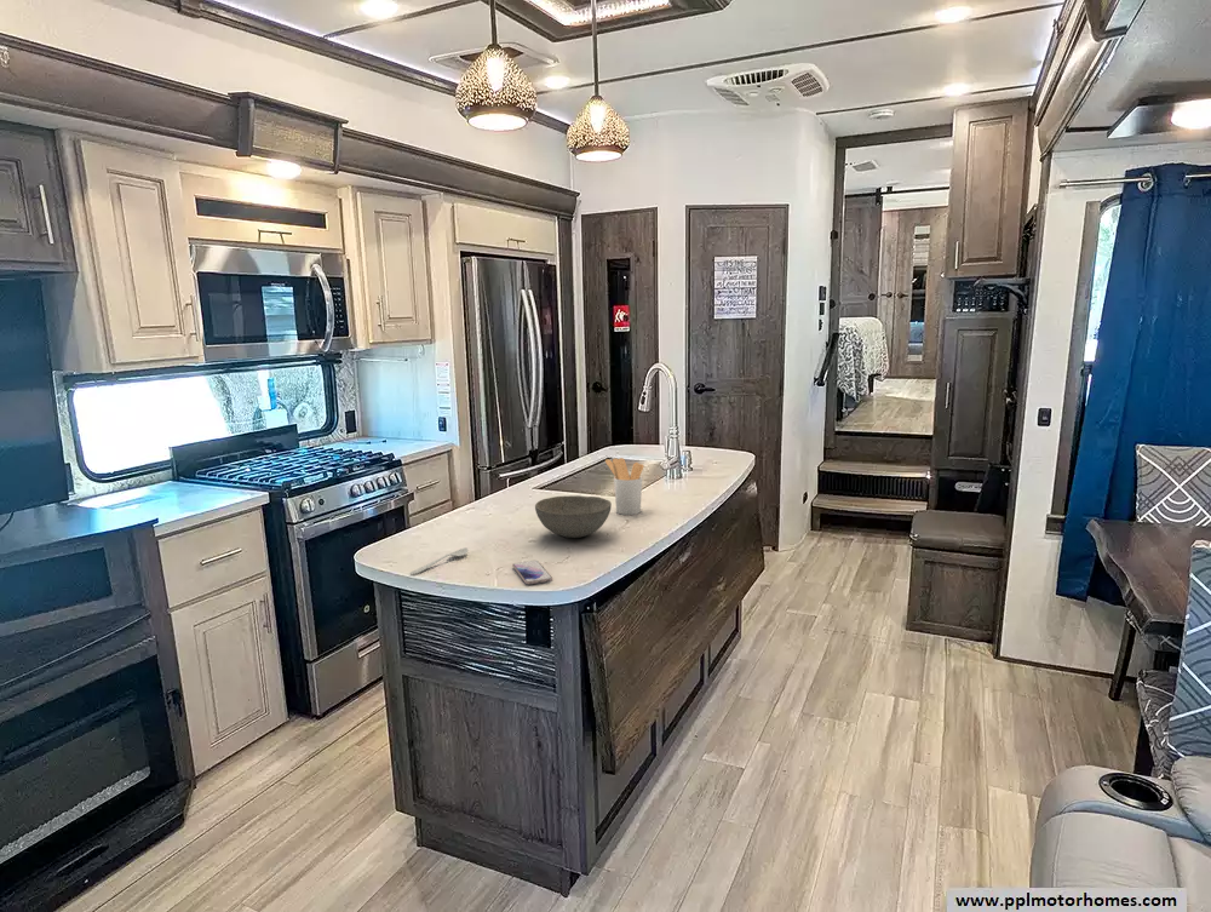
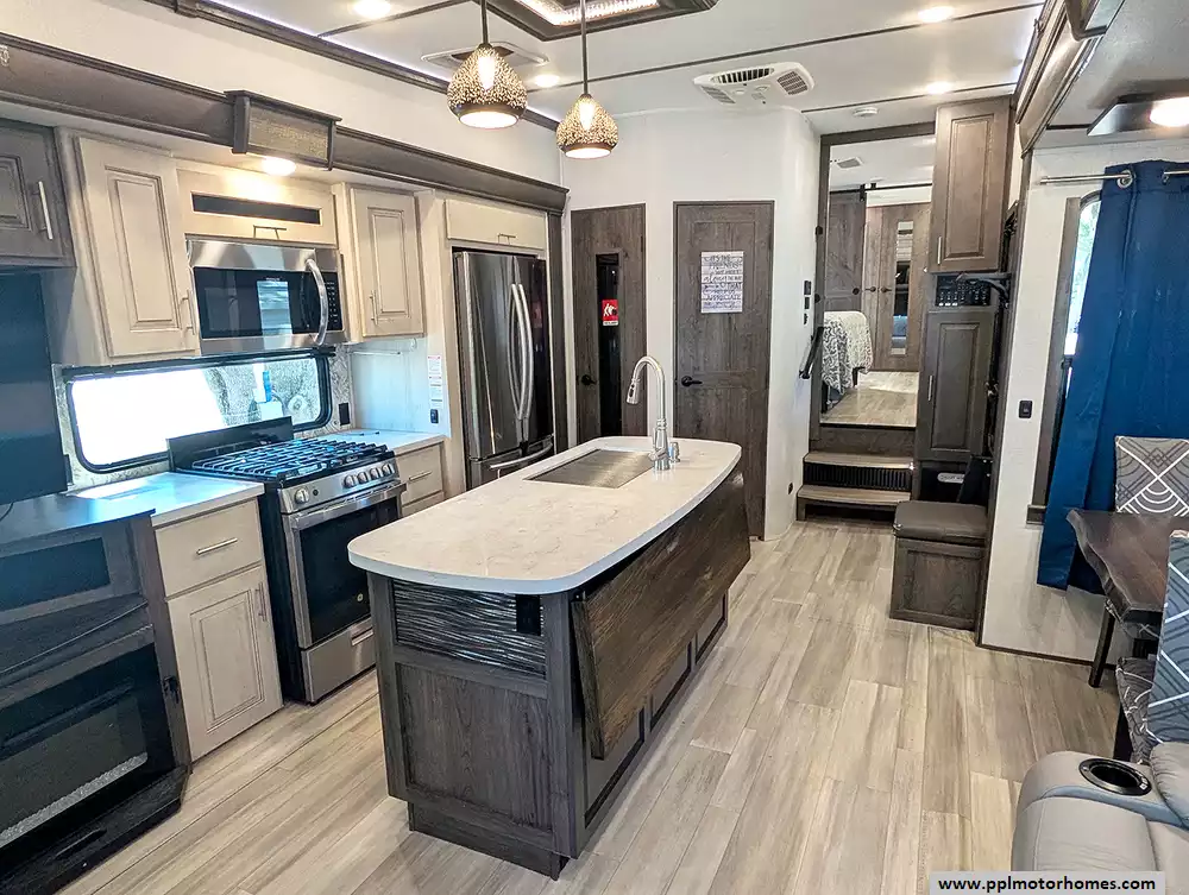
- utensil holder [604,457,644,516]
- bowl [534,494,613,539]
- smartphone [511,560,553,586]
- spoon [409,546,469,575]
